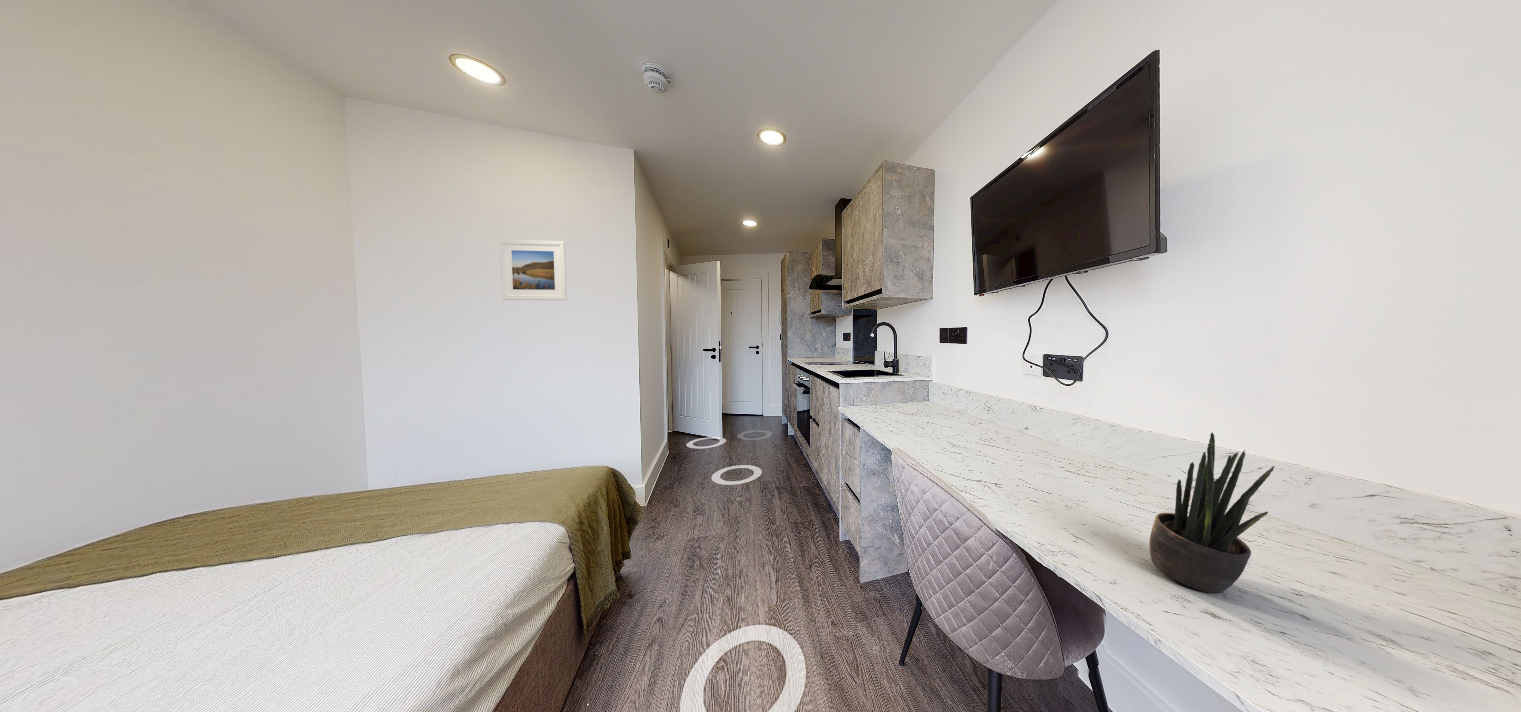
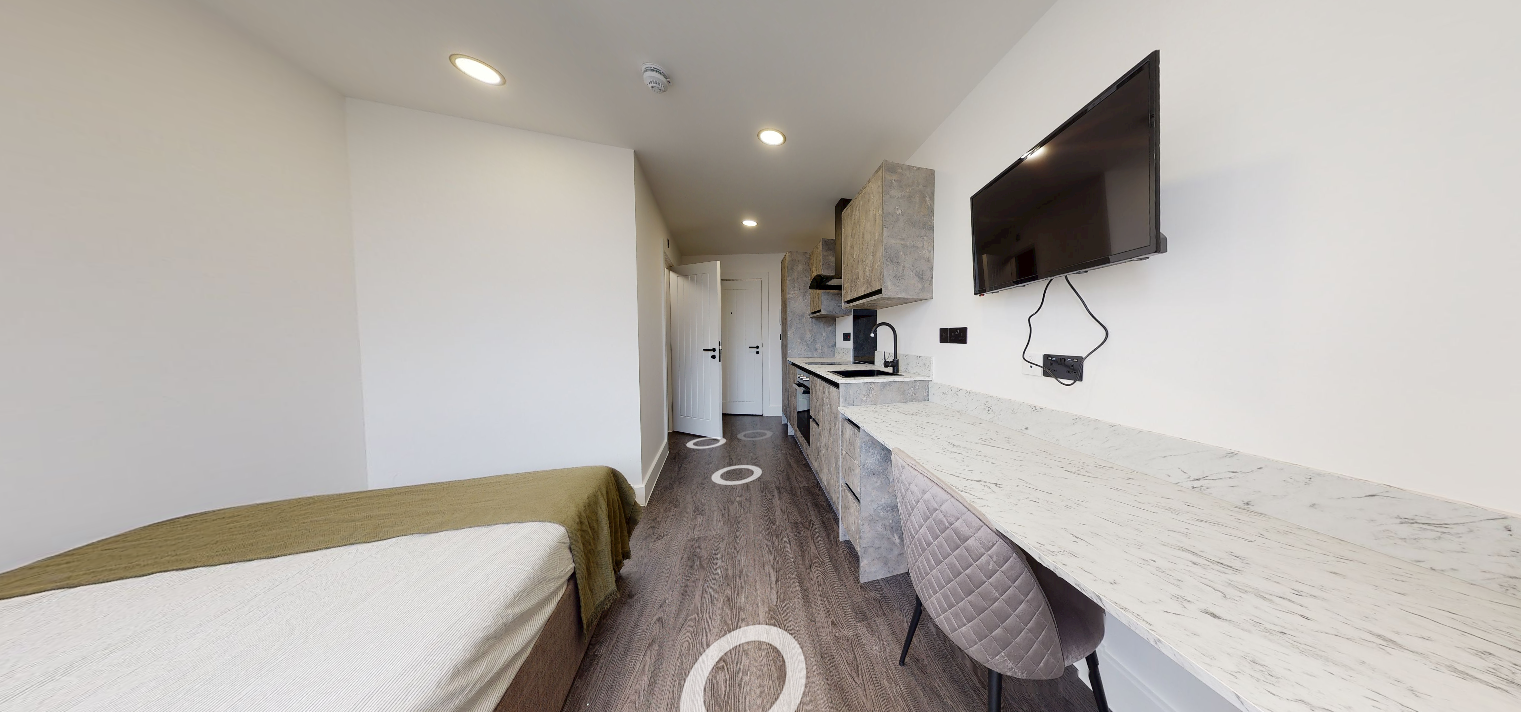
- potted plant [1148,431,1275,594]
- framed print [498,238,568,301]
